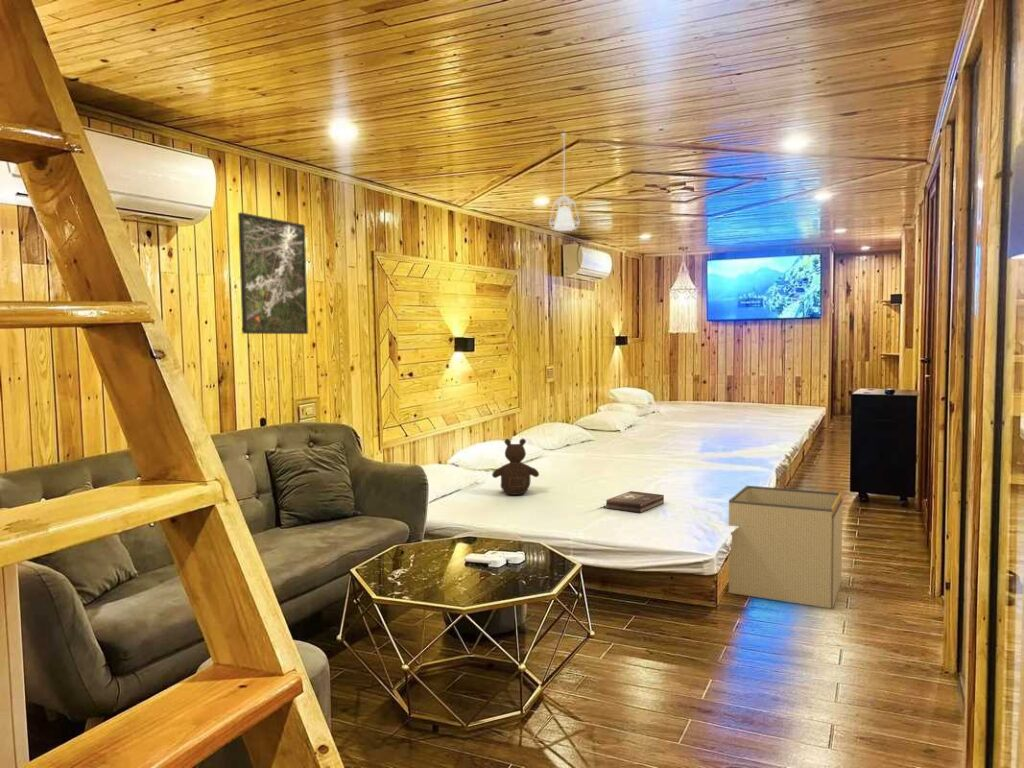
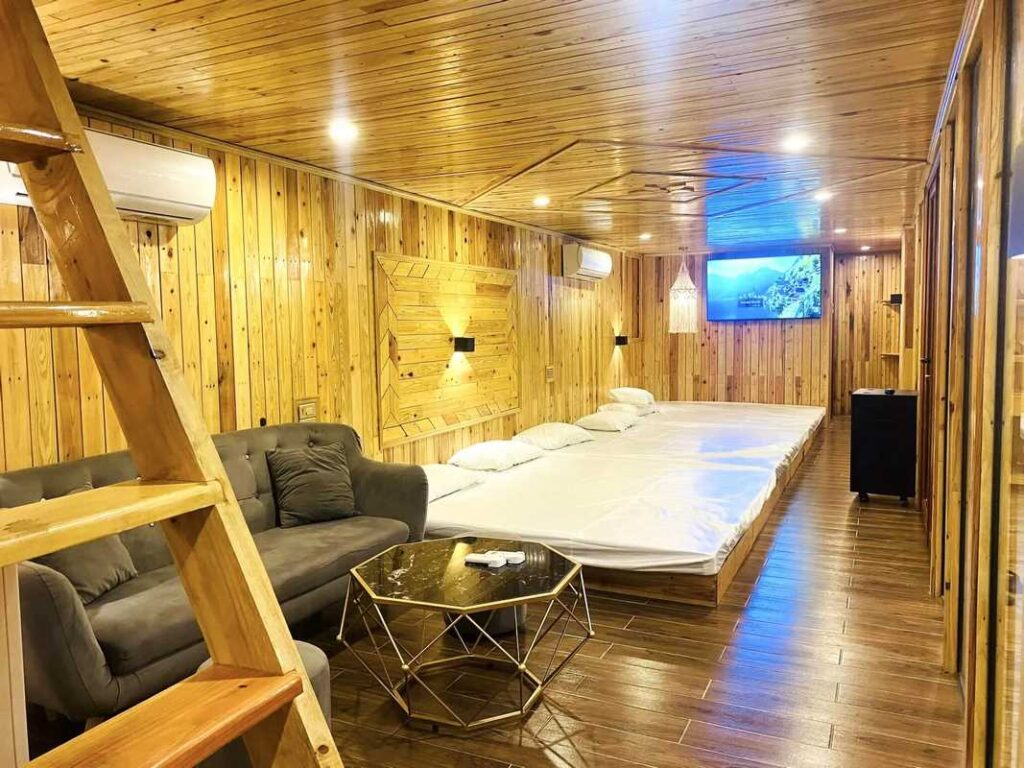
- teddy bear [491,438,540,496]
- pendant lamp [548,132,581,232]
- storage bin [728,485,843,609]
- first aid kit [605,490,665,514]
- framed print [237,211,309,335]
